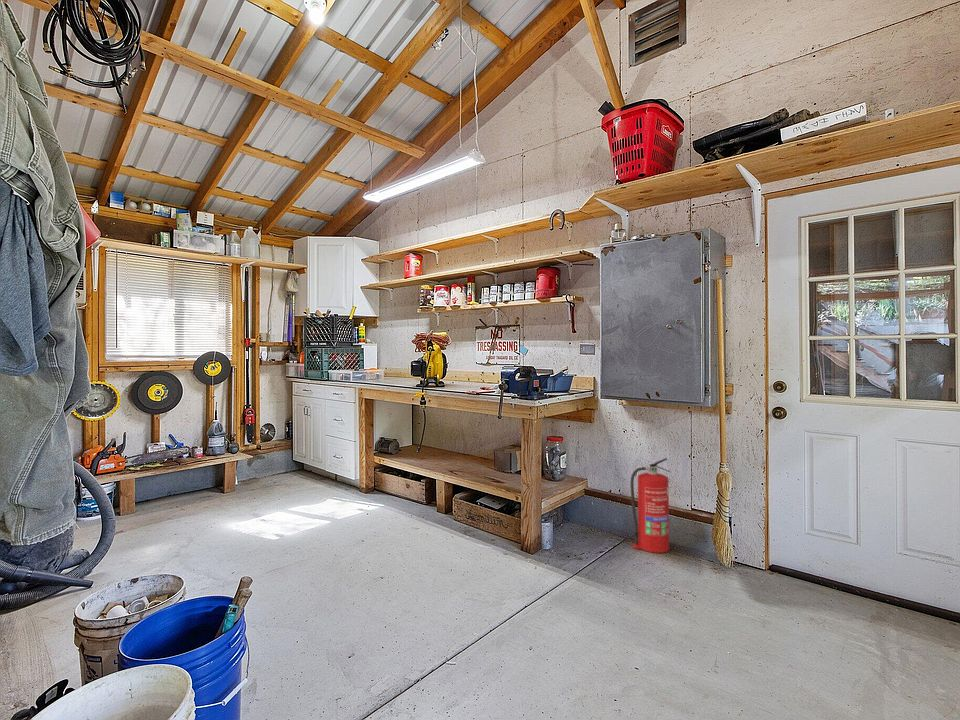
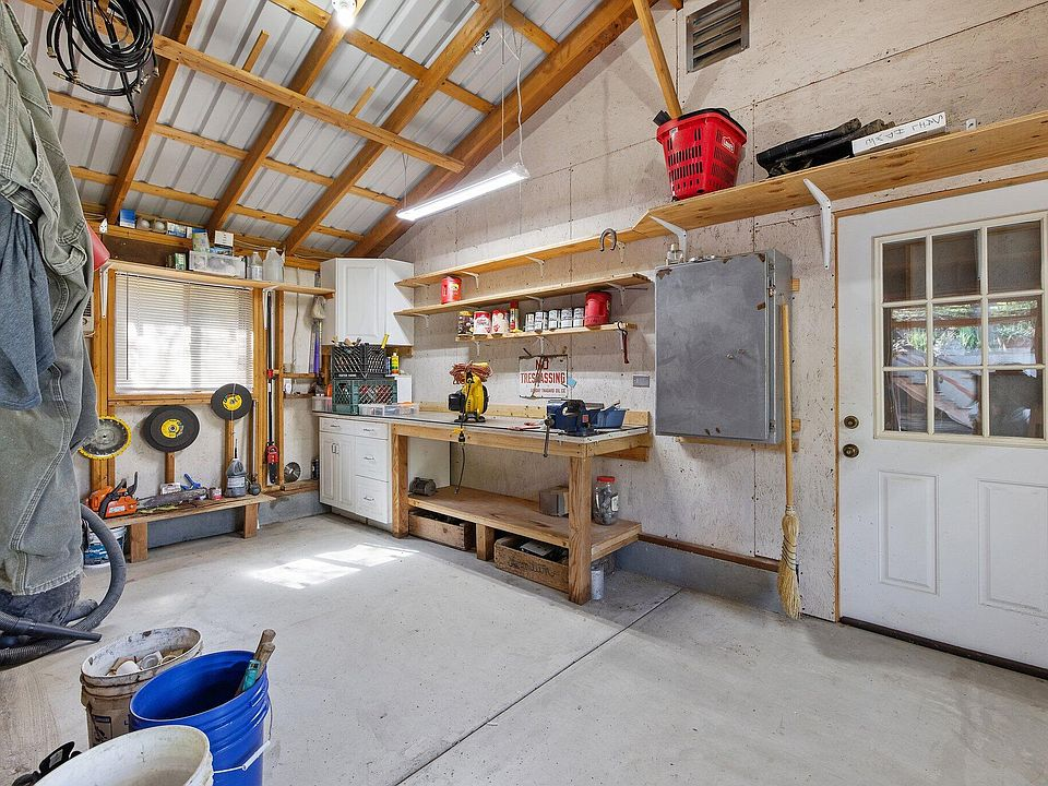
- fire extinguisher [629,457,672,554]
